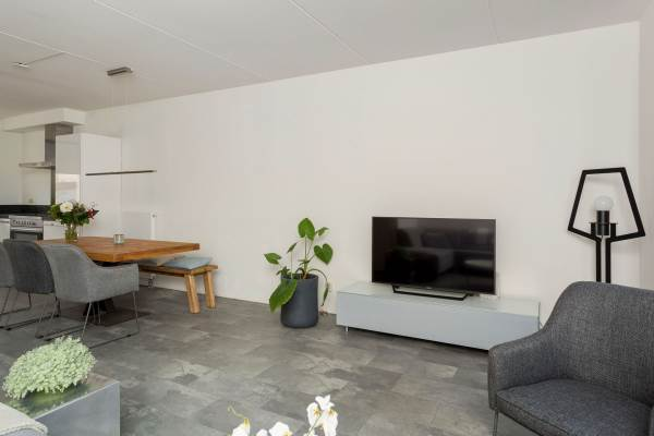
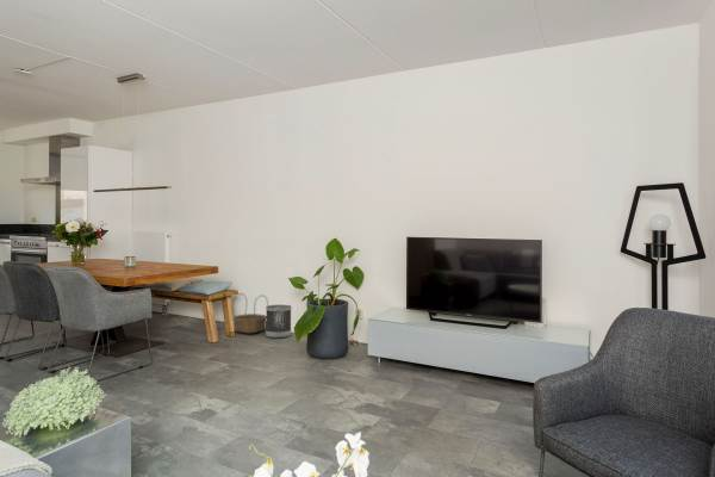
+ basket [231,292,269,334]
+ wastebasket [265,304,293,339]
